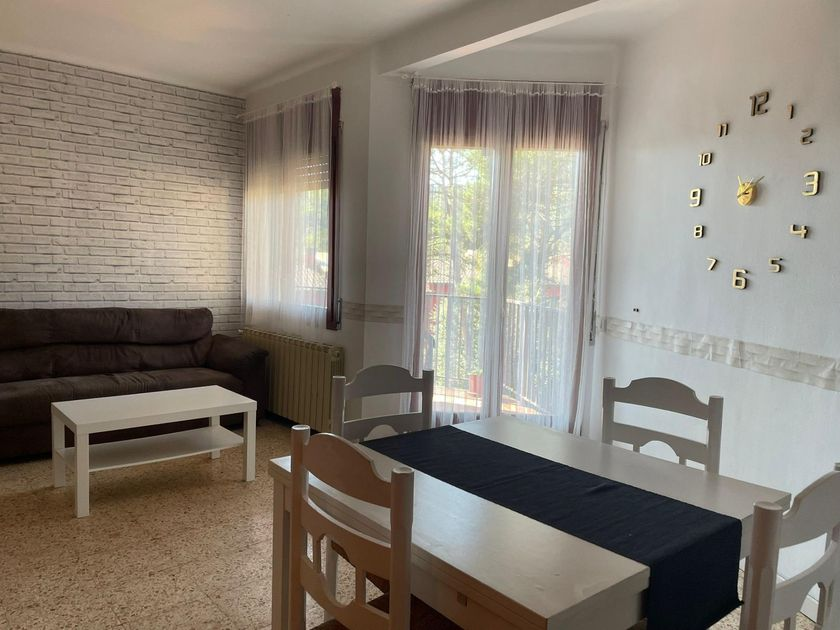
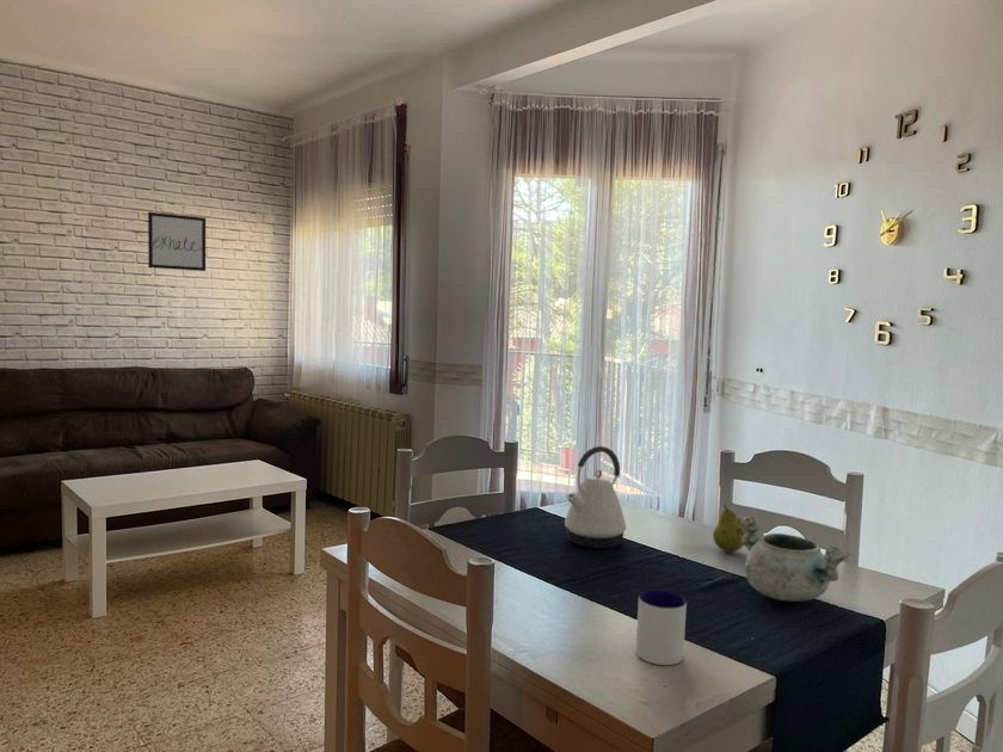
+ fruit [712,503,745,553]
+ kettle [564,445,627,549]
+ wall art [147,211,207,272]
+ decorative bowl [738,516,851,603]
+ mug [635,588,688,666]
